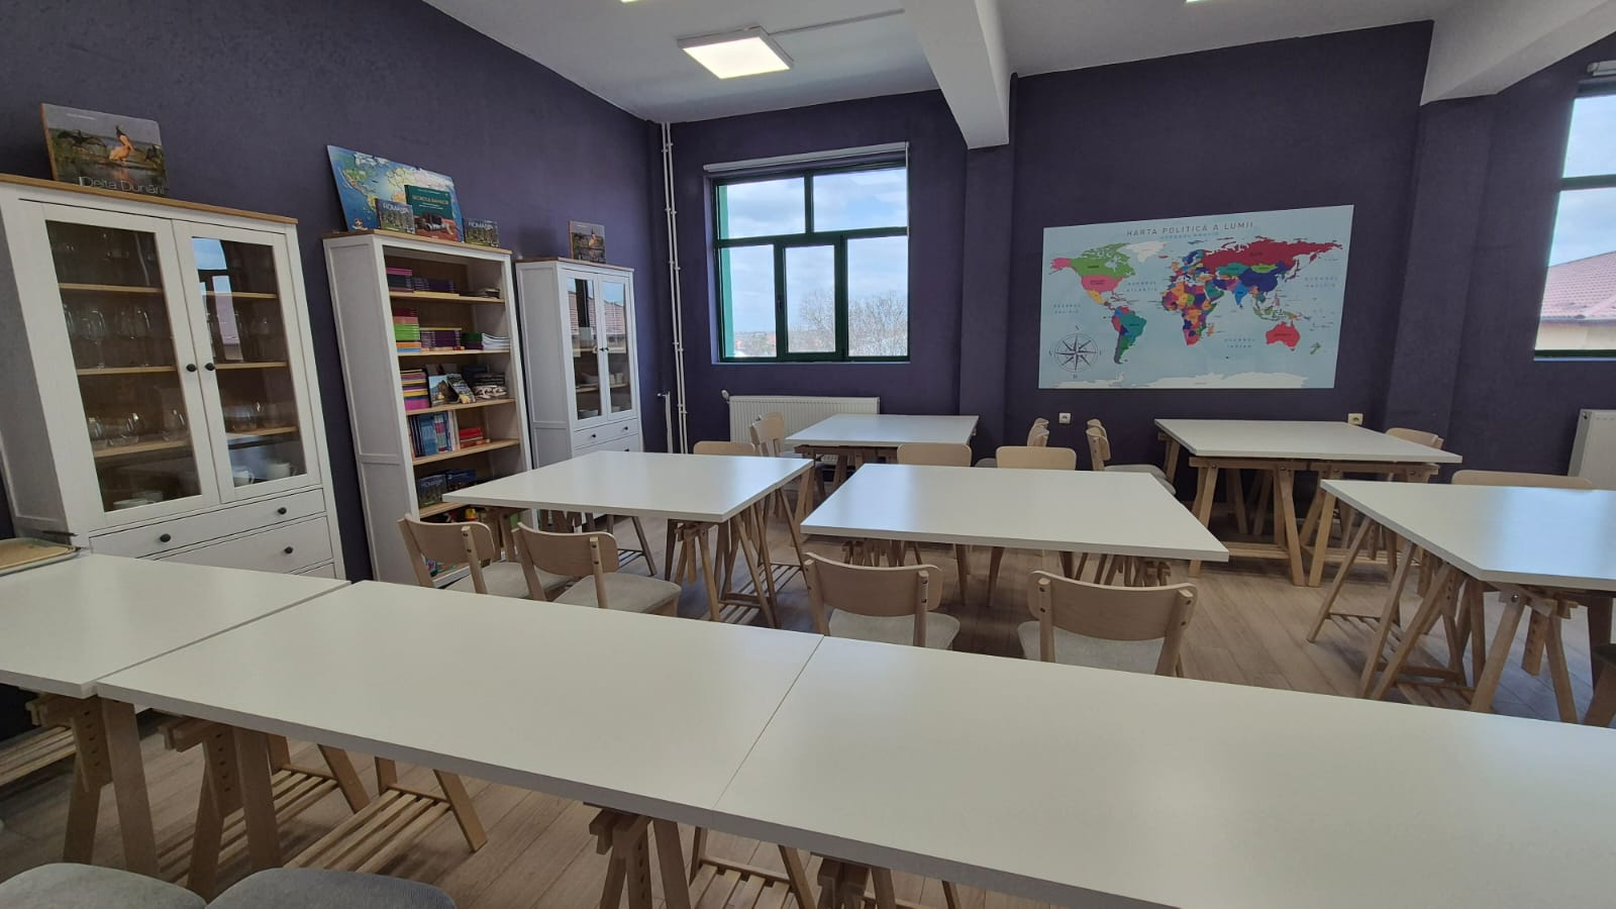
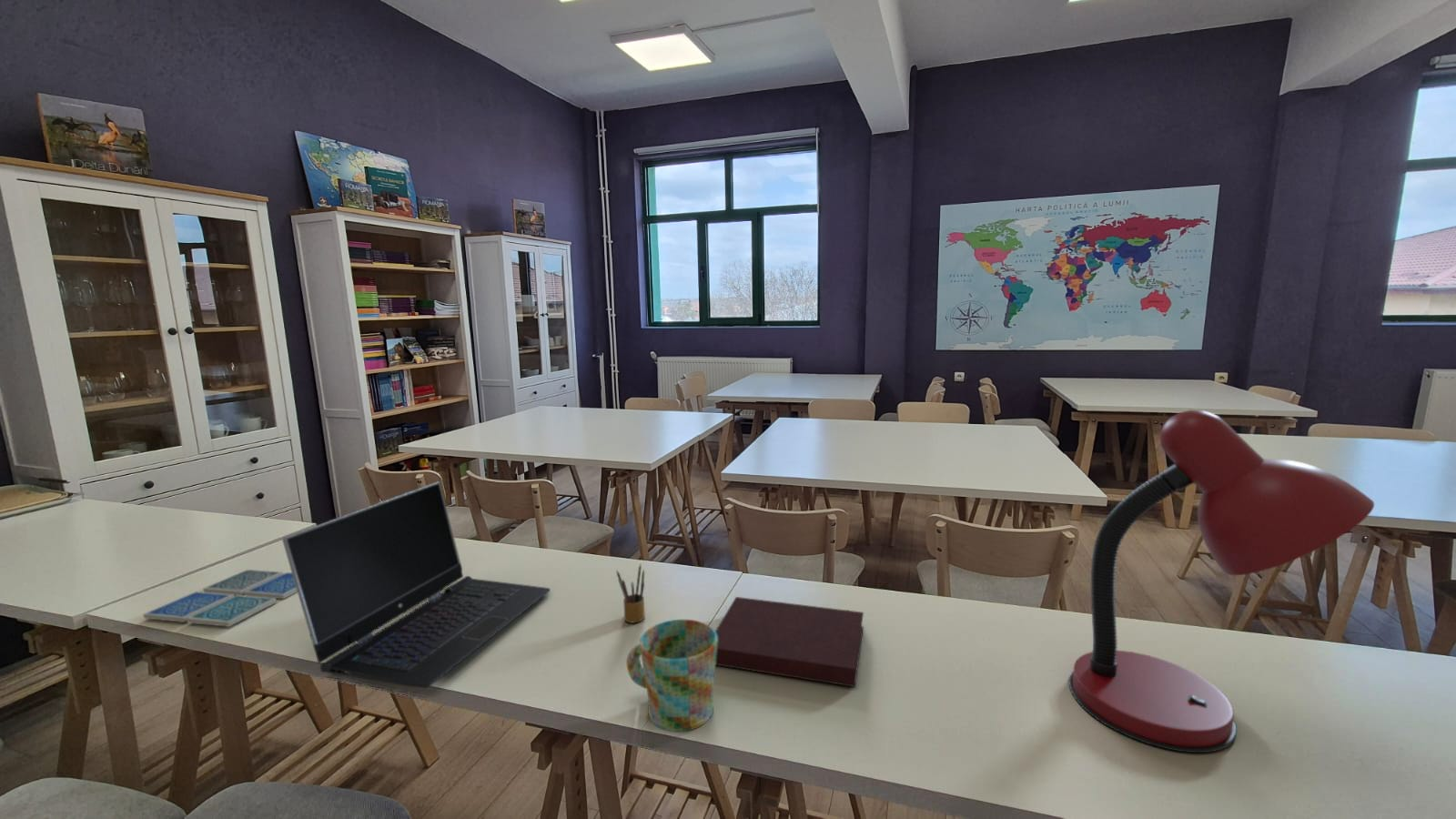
+ notebook [714,596,864,688]
+ laptop computer [281,480,551,689]
+ mug [626,619,718,733]
+ pencil box [616,563,646,624]
+ drink coaster [142,569,298,628]
+ desk lamp [1068,410,1375,753]
